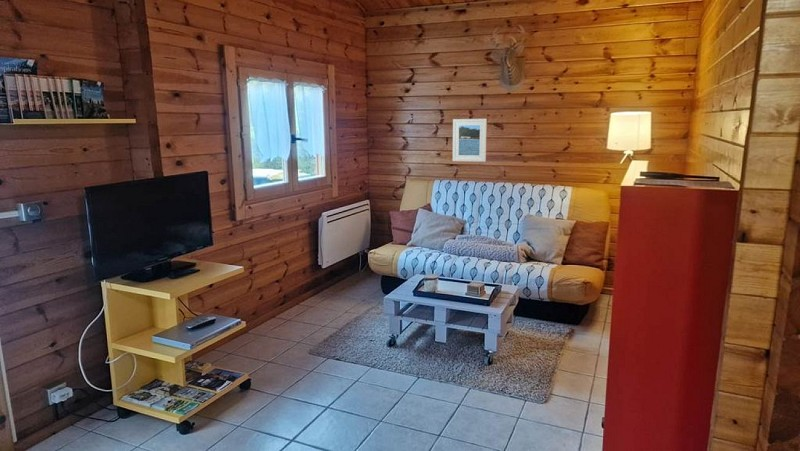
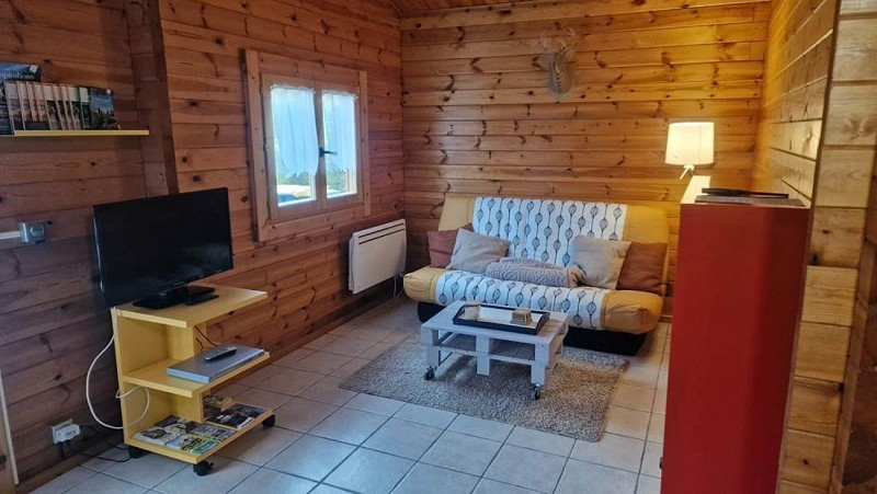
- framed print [452,118,488,163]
